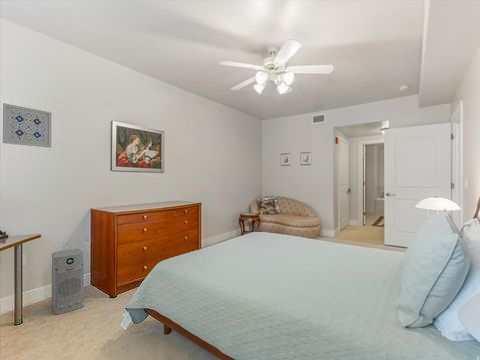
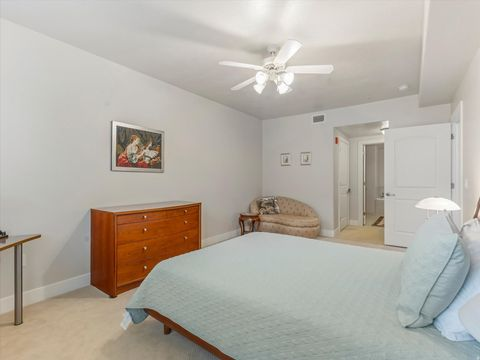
- wall art [2,102,53,149]
- air purifier [51,248,85,316]
